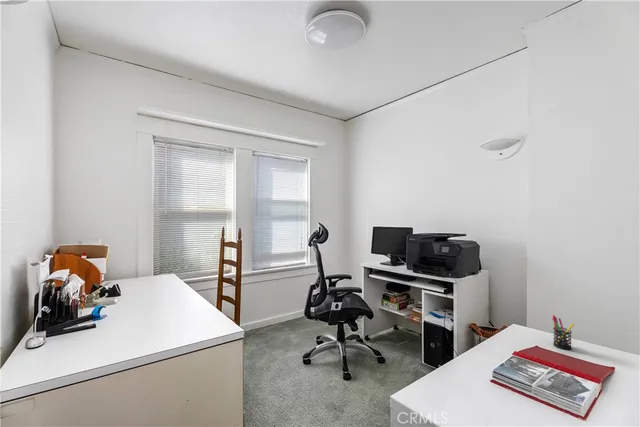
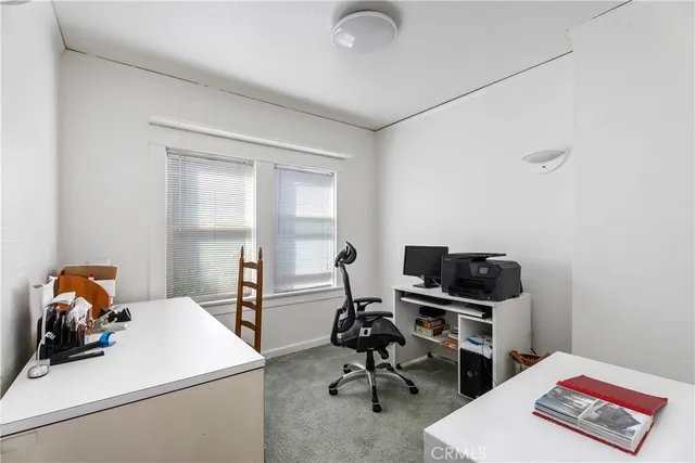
- pen holder [551,314,575,350]
